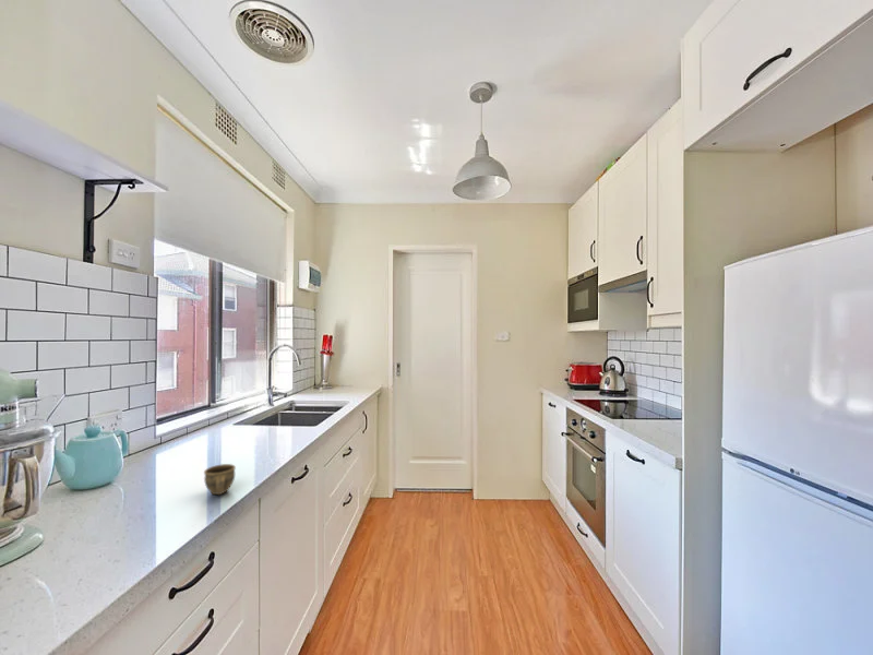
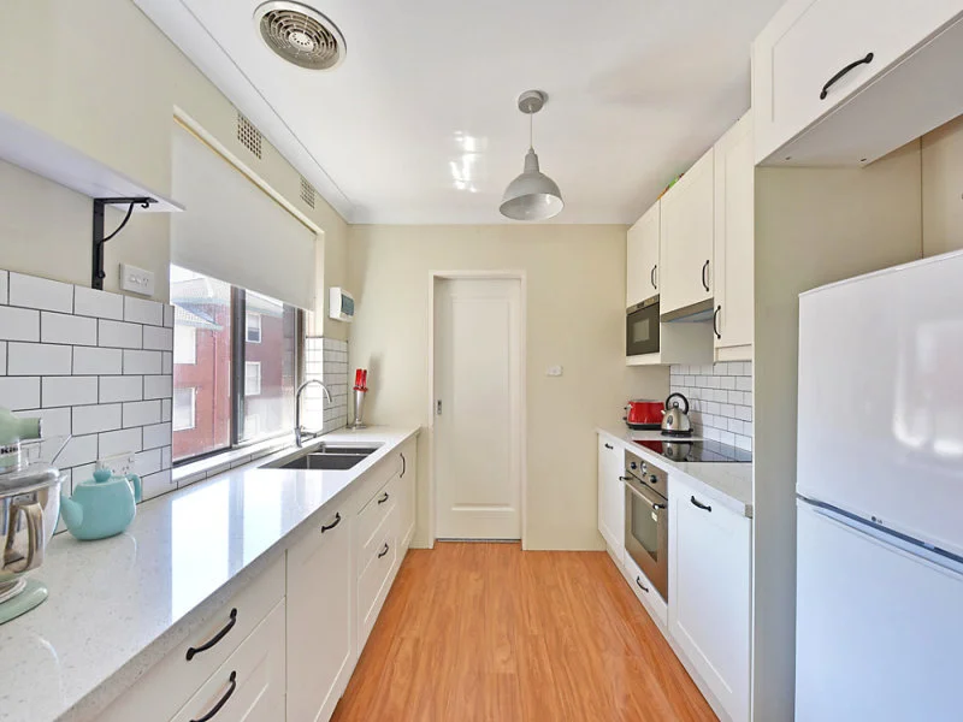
- cup [203,463,237,496]
